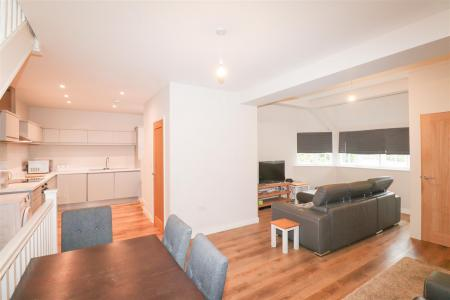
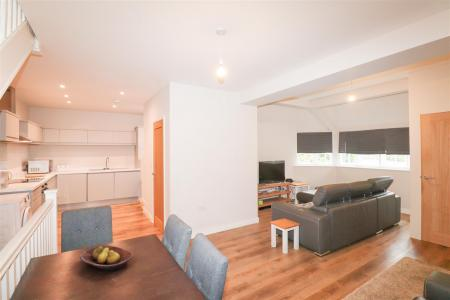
+ fruit bowl [79,245,134,272]
